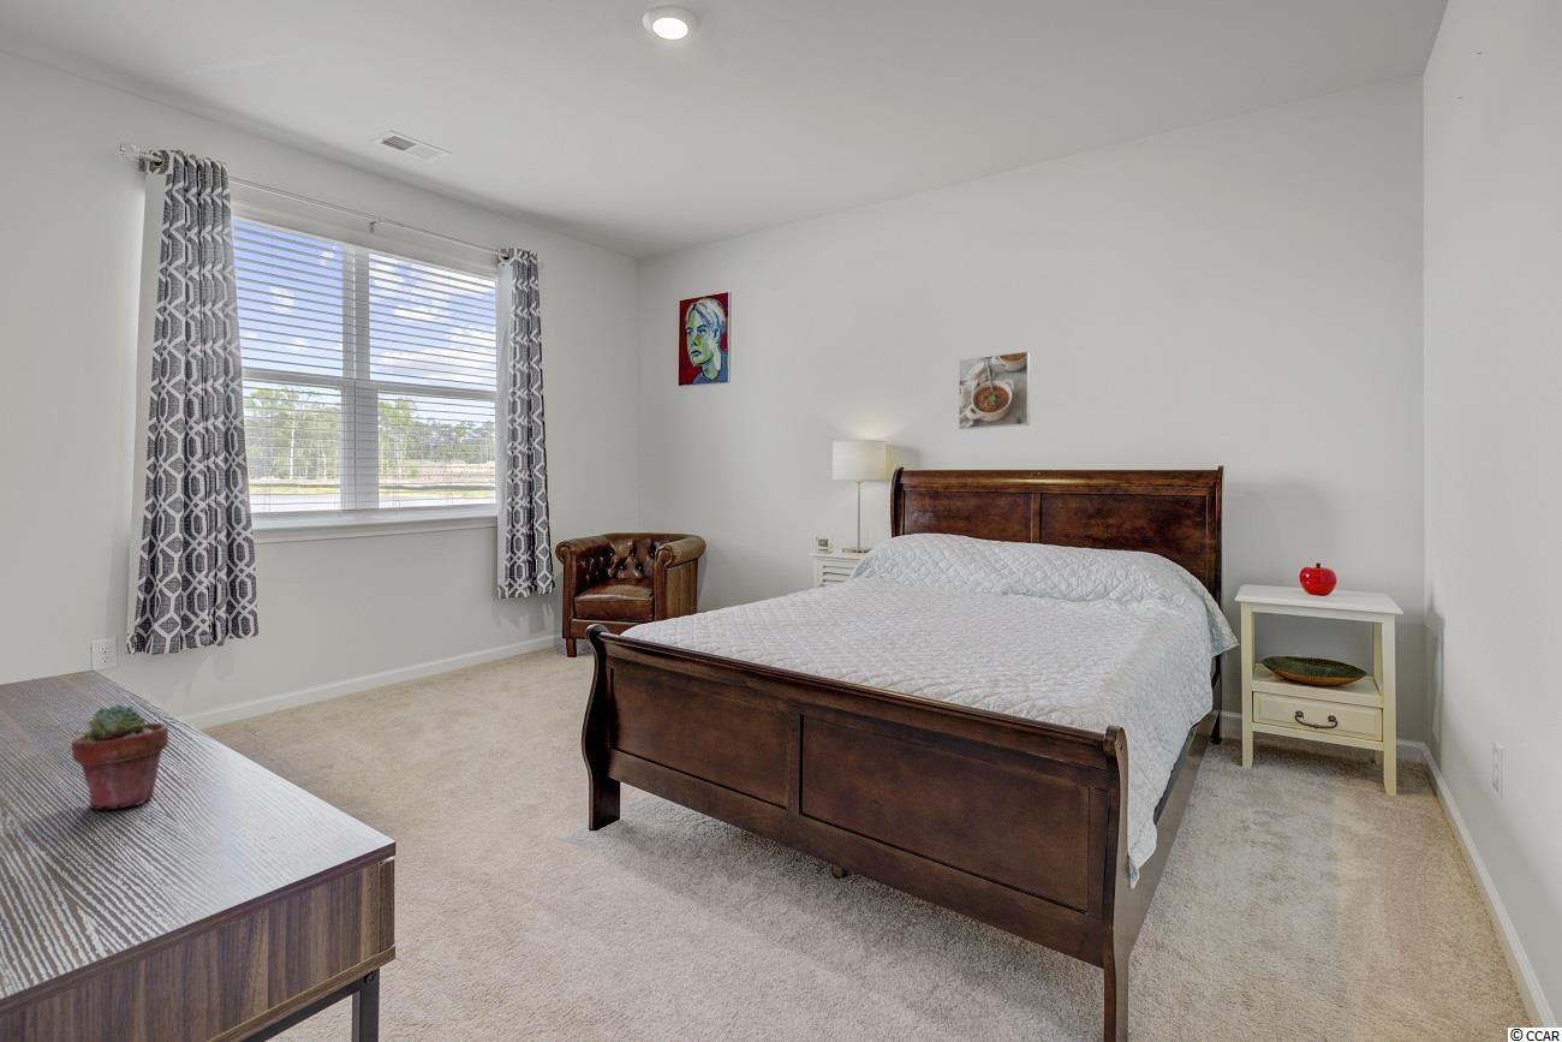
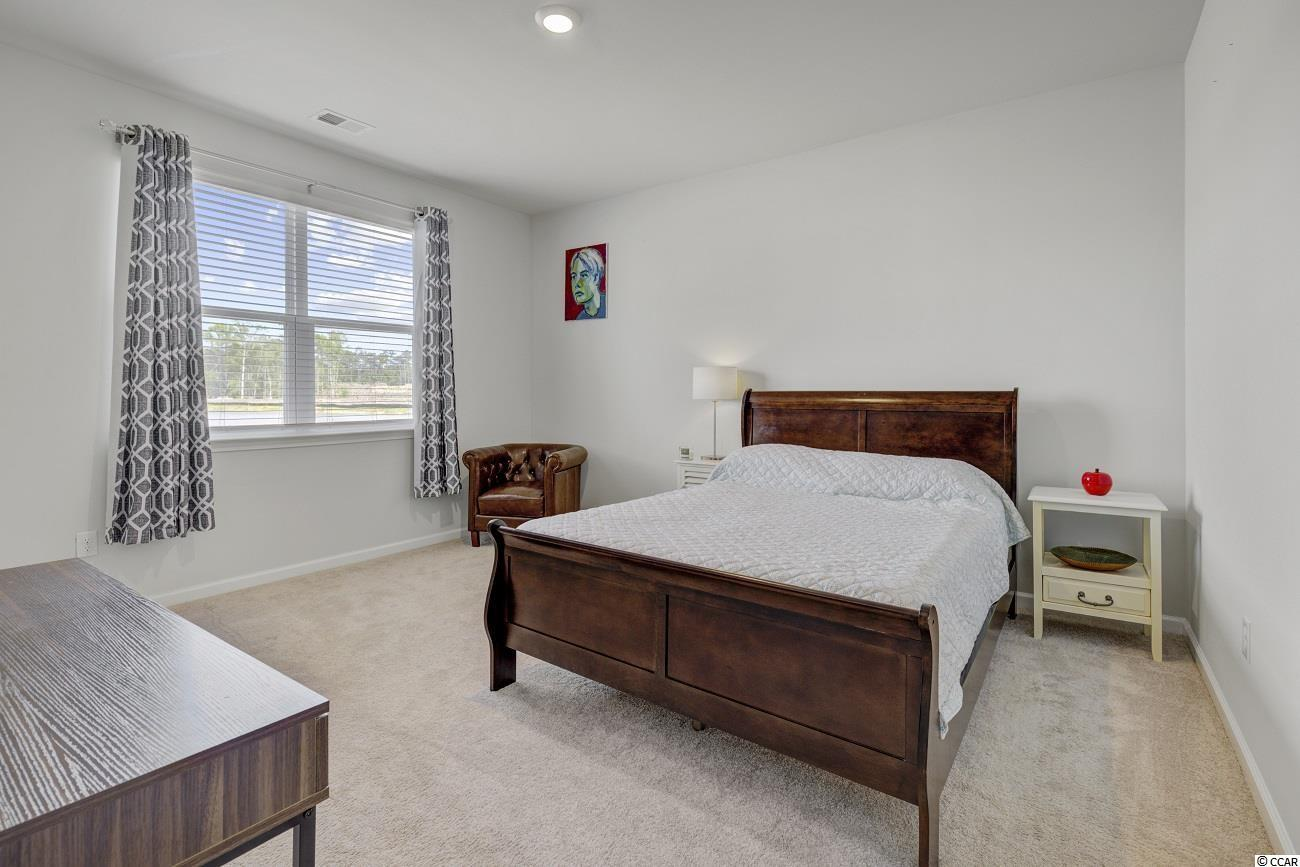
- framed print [958,350,1031,430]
- potted succulent [70,703,169,810]
